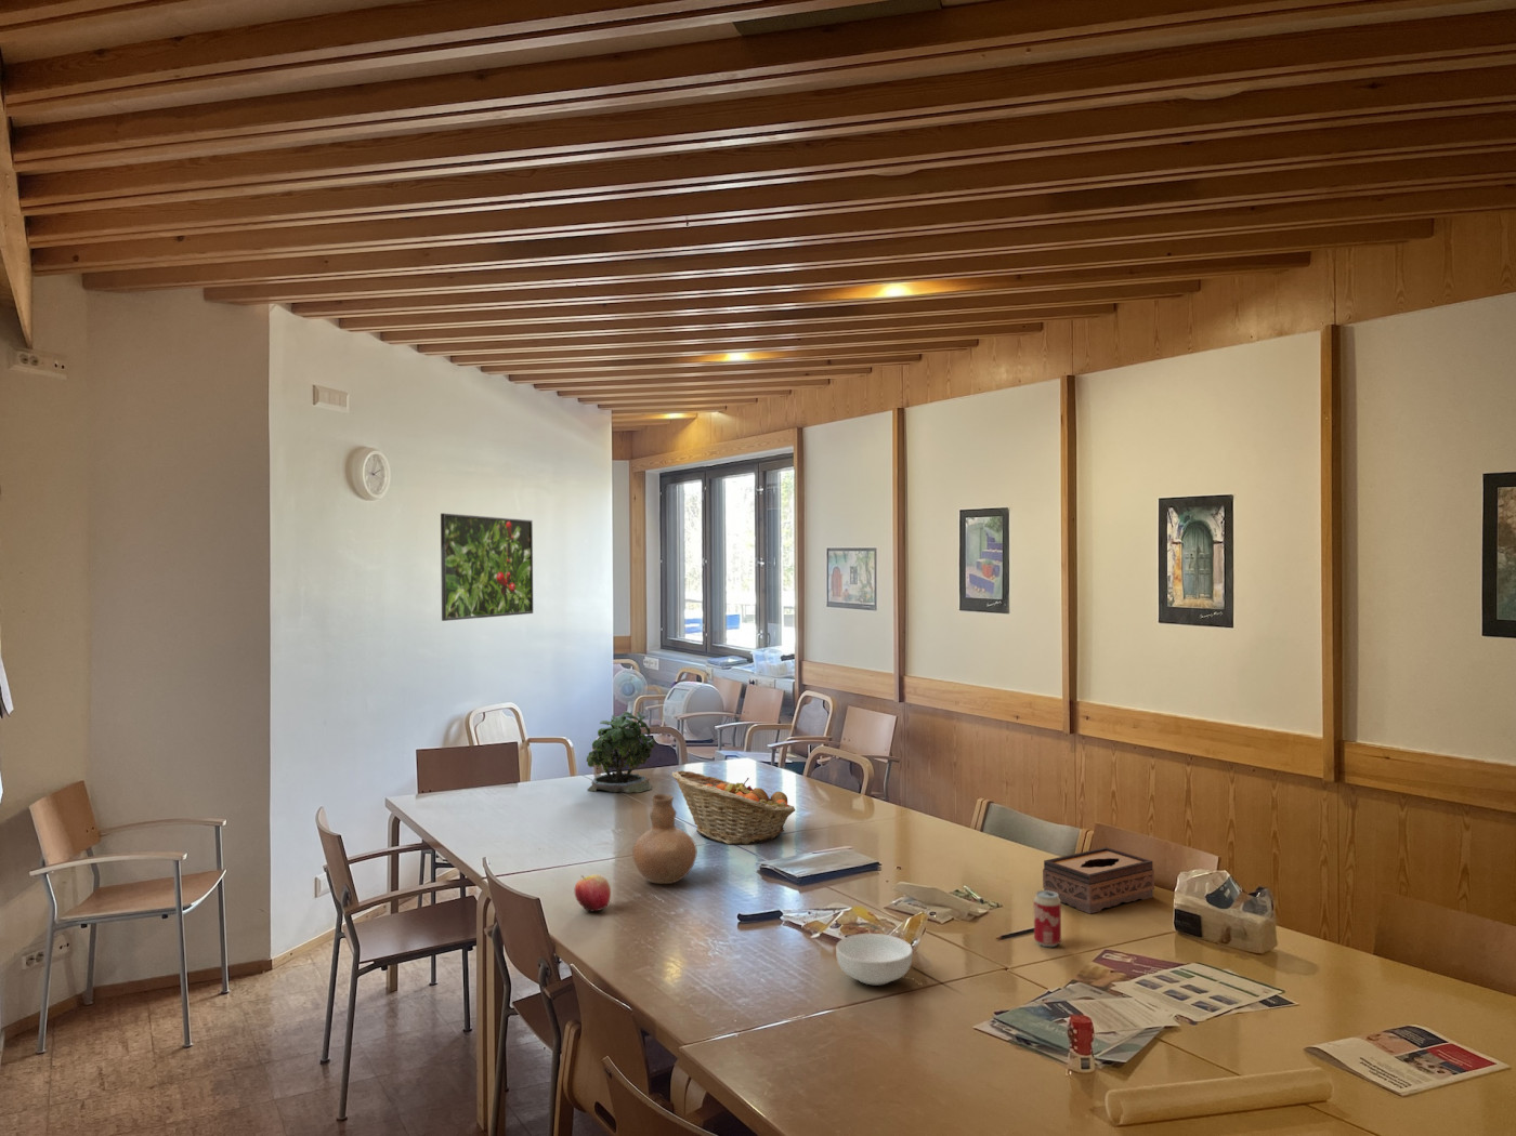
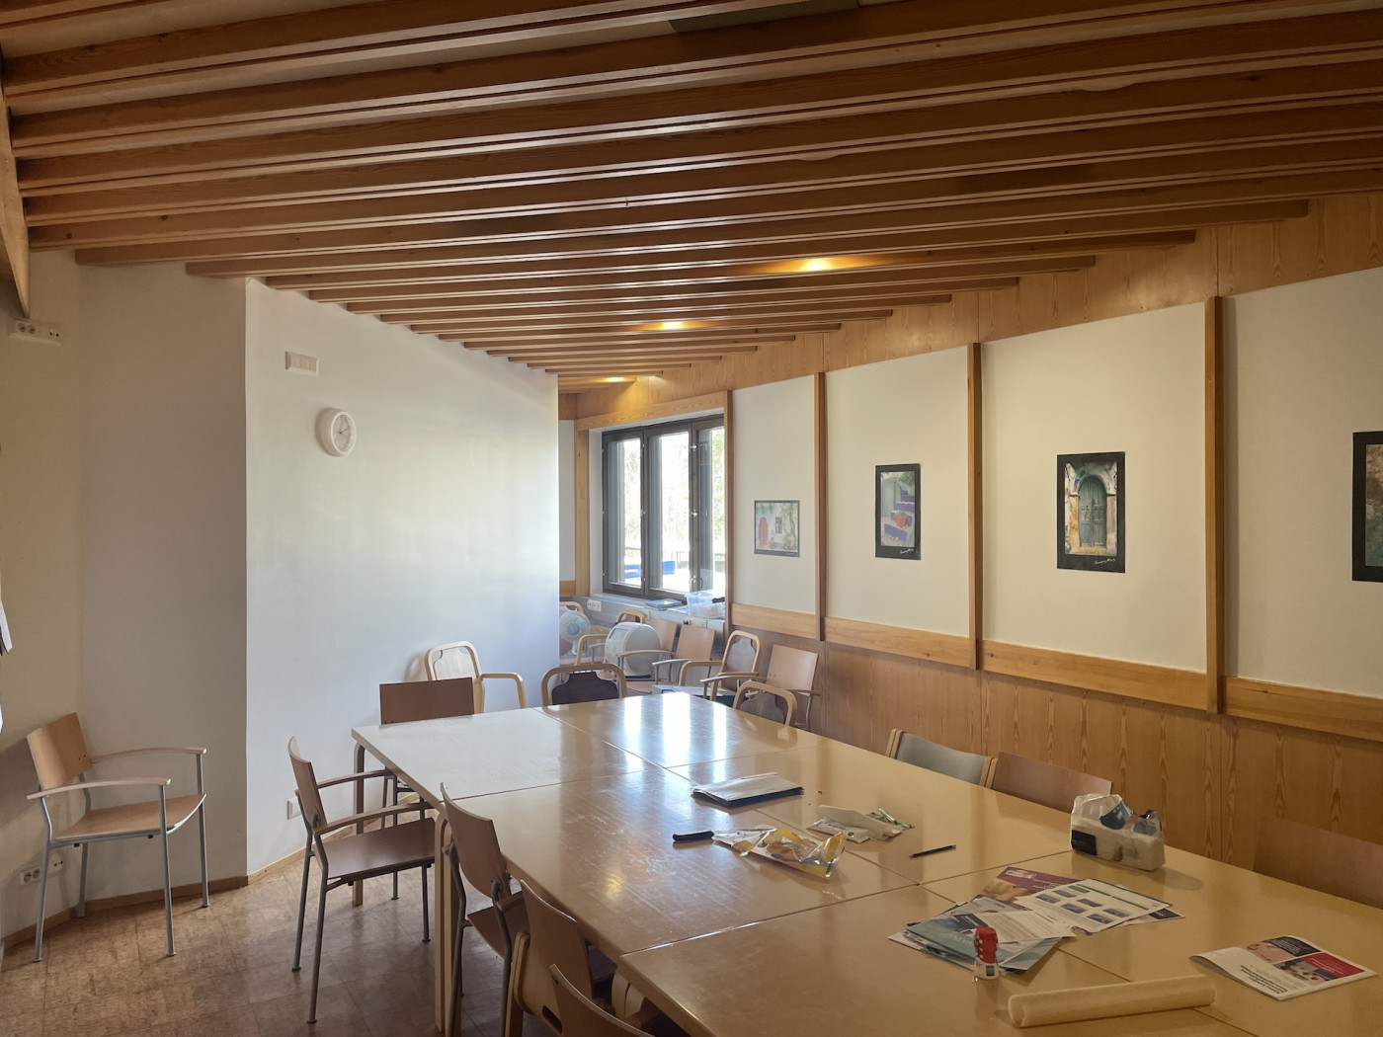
- tissue box [1042,846,1156,914]
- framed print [439,512,534,622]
- apple [573,873,612,912]
- potted plant [586,704,658,794]
- fruit basket [671,770,796,845]
- cereal bowl [834,933,914,986]
- beverage can [1033,889,1062,947]
- vase [633,794,698,885]
